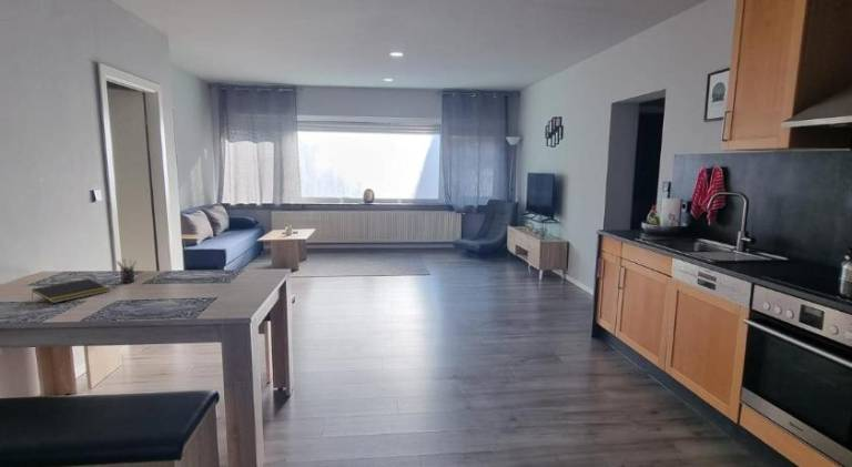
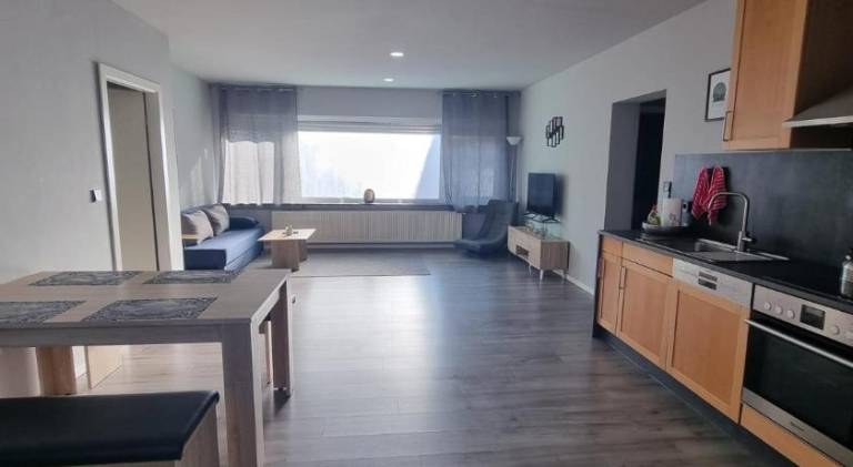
- notepad [30,277,110,304]
- pen holder [115,257,138,284]
